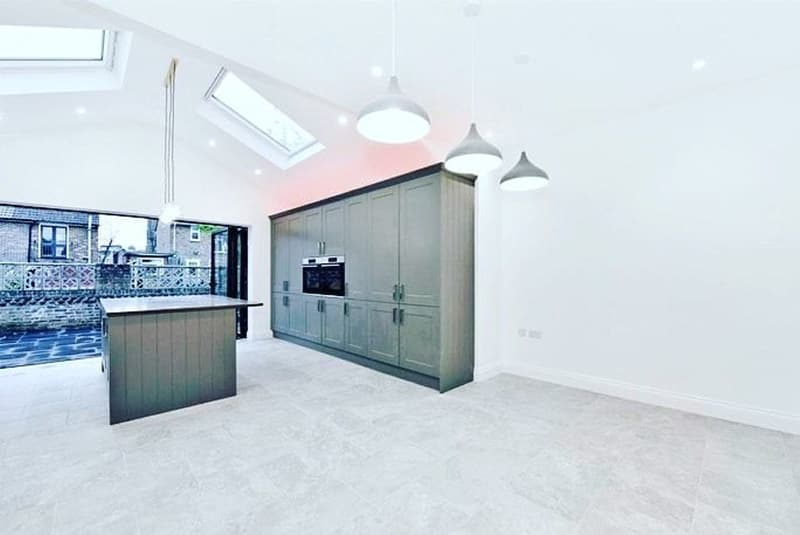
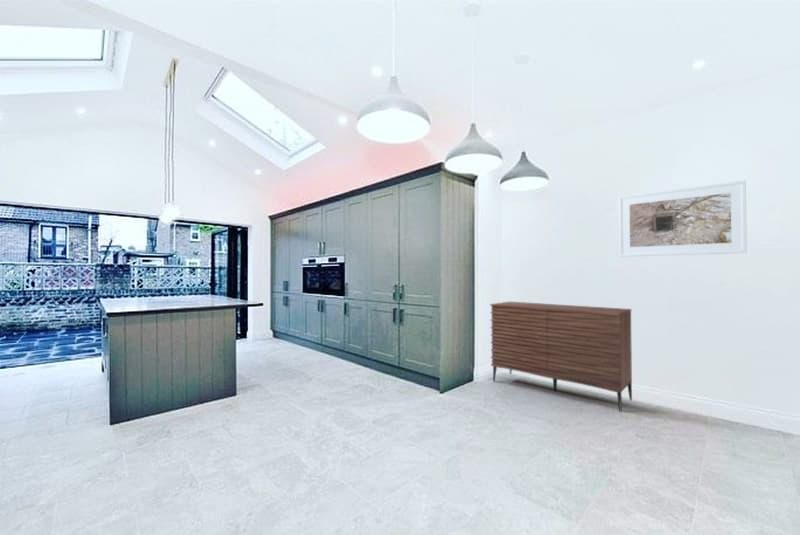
+ sideboard [489,301,633,413]
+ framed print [618,179,748,258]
